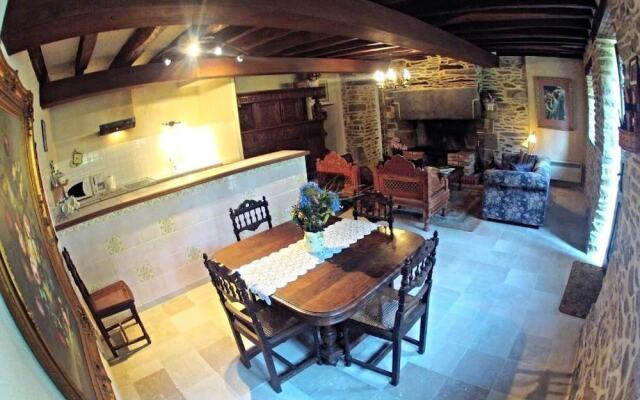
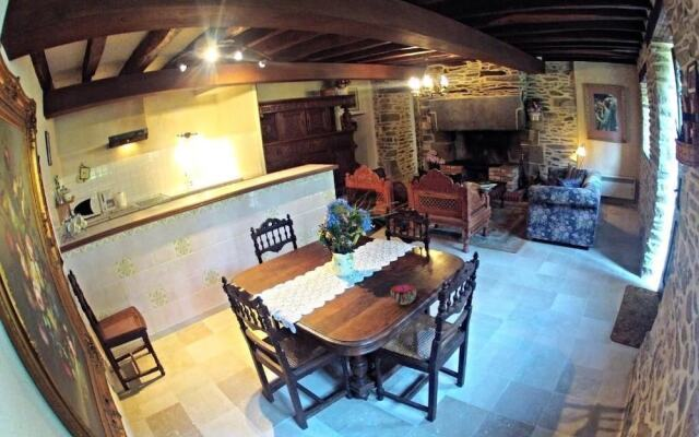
+ decorative bowl [390,284,417,306]
